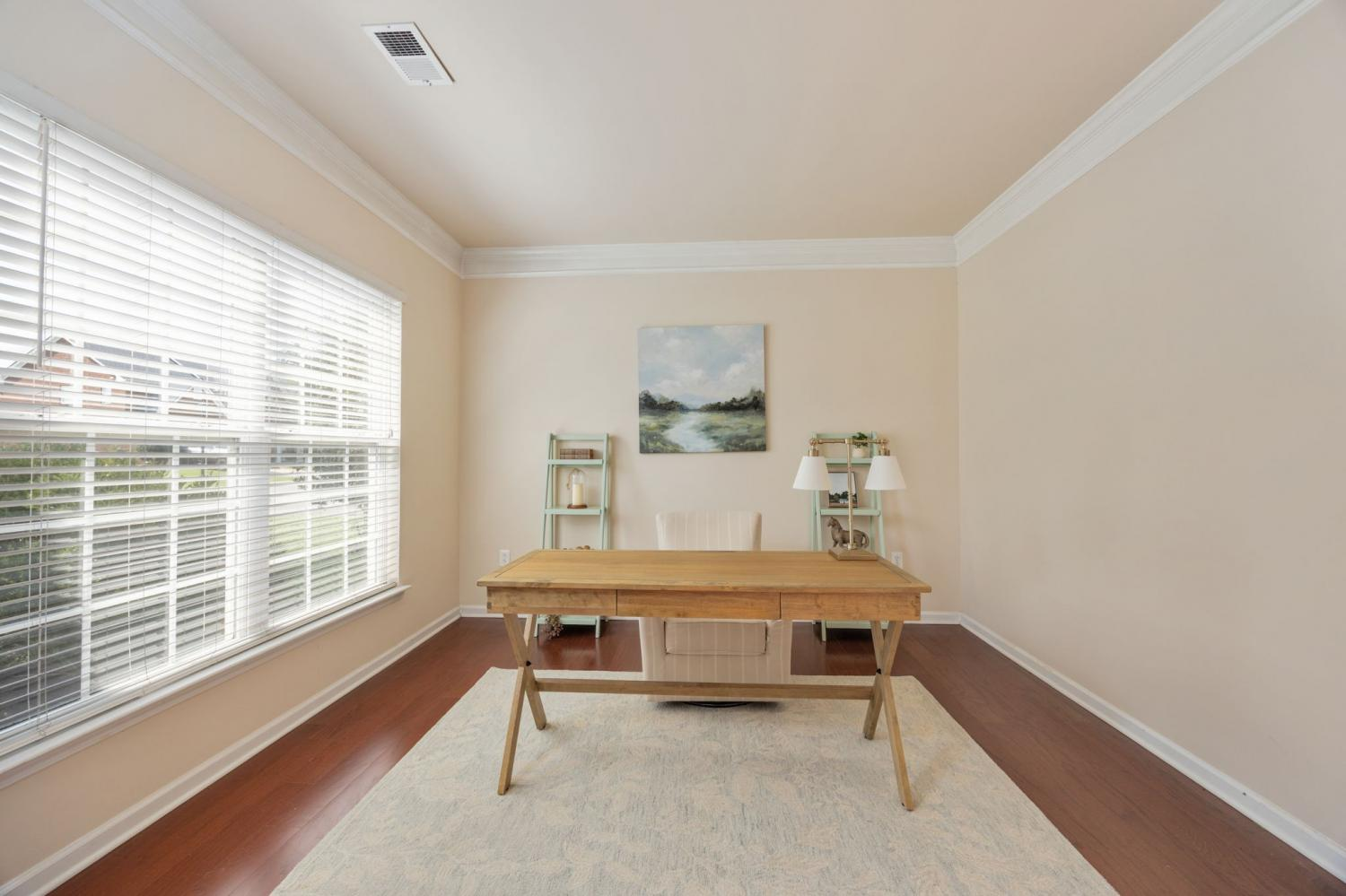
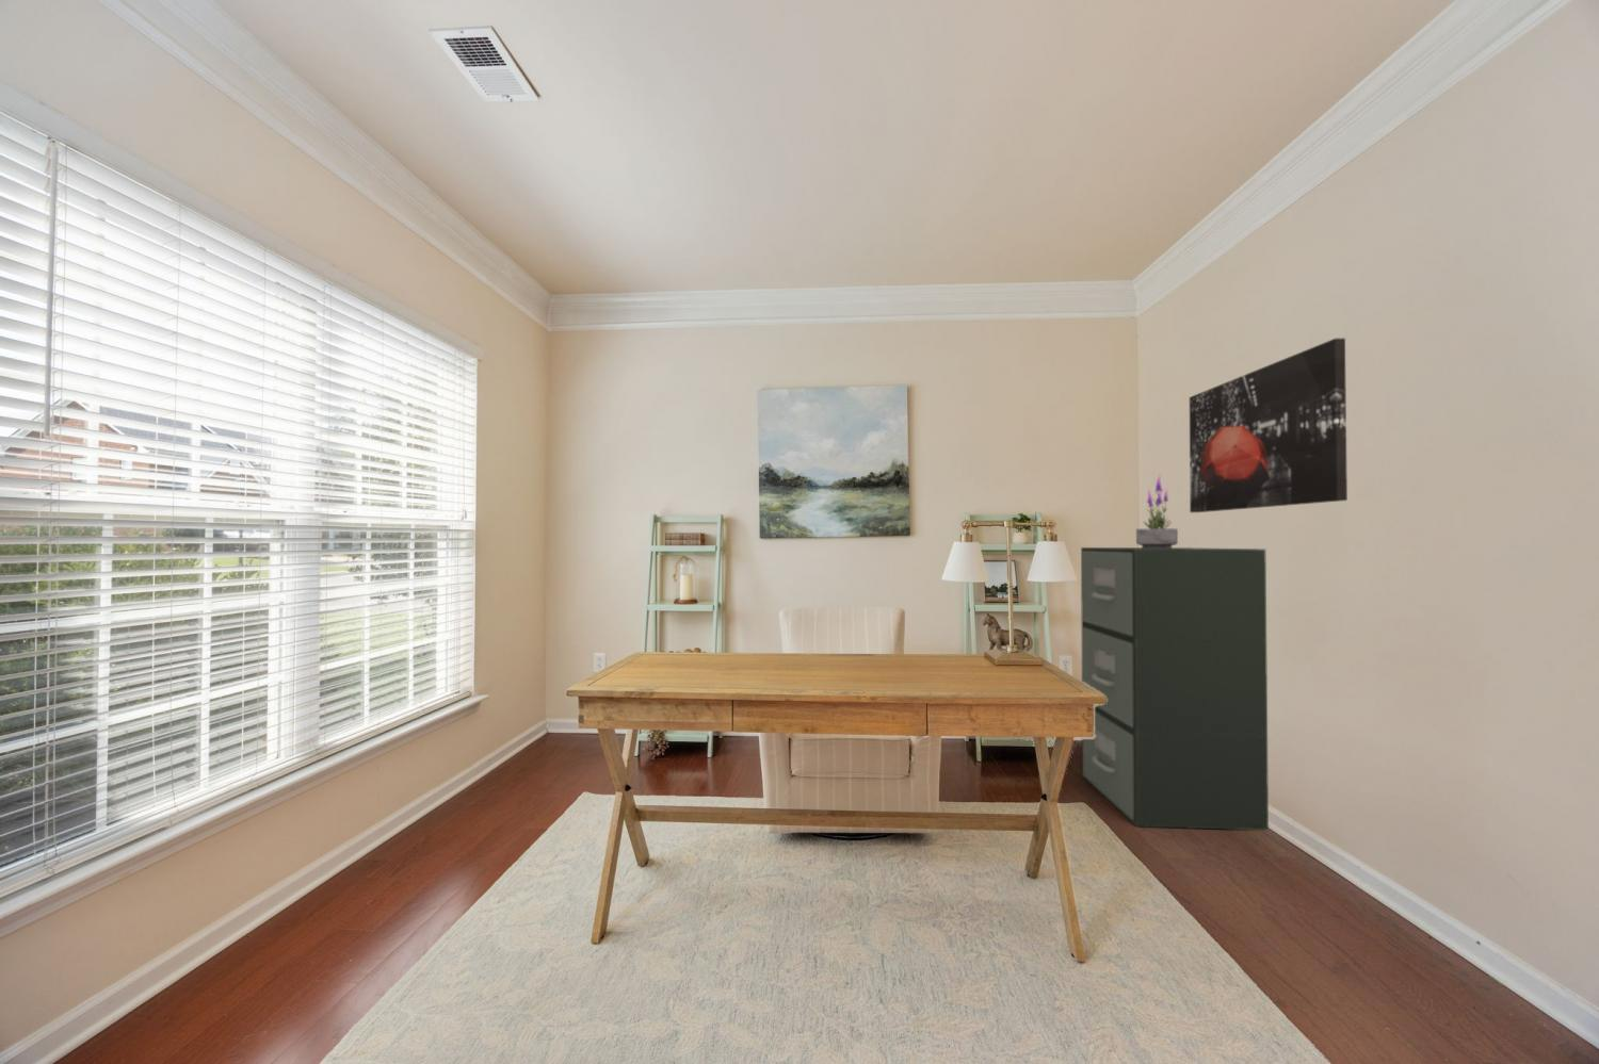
+ wall art [1189,337,1348,513]
+ filing cabinet [1080,546,1270,831]
+ potted plant [1136,474,1178,549]
